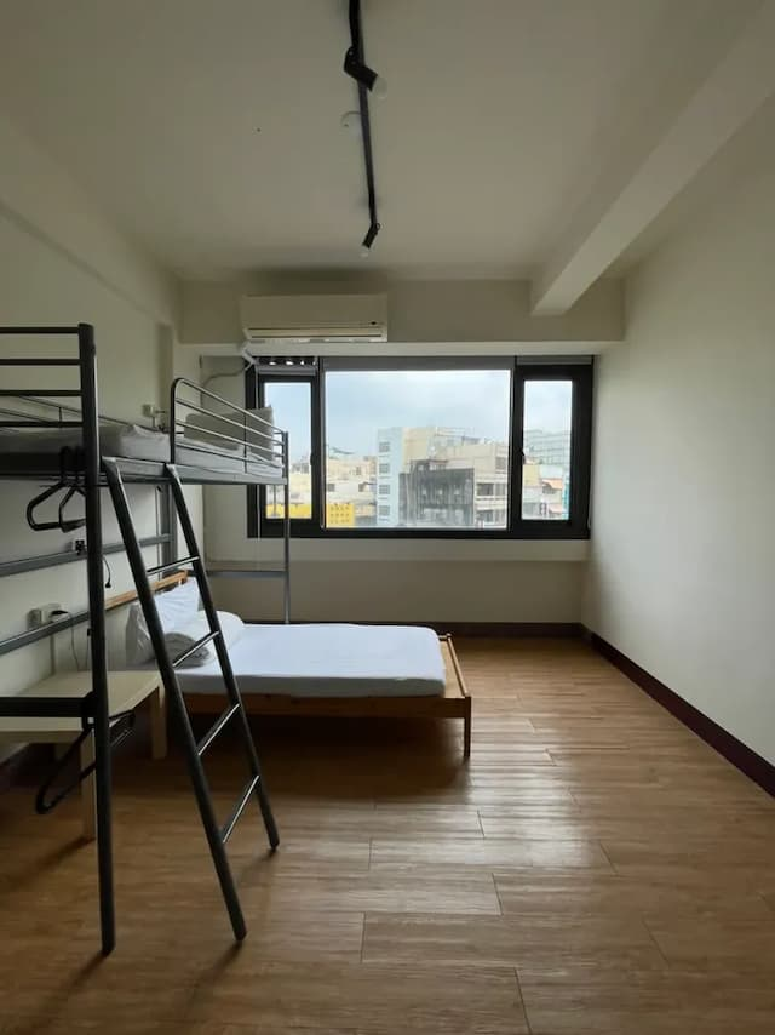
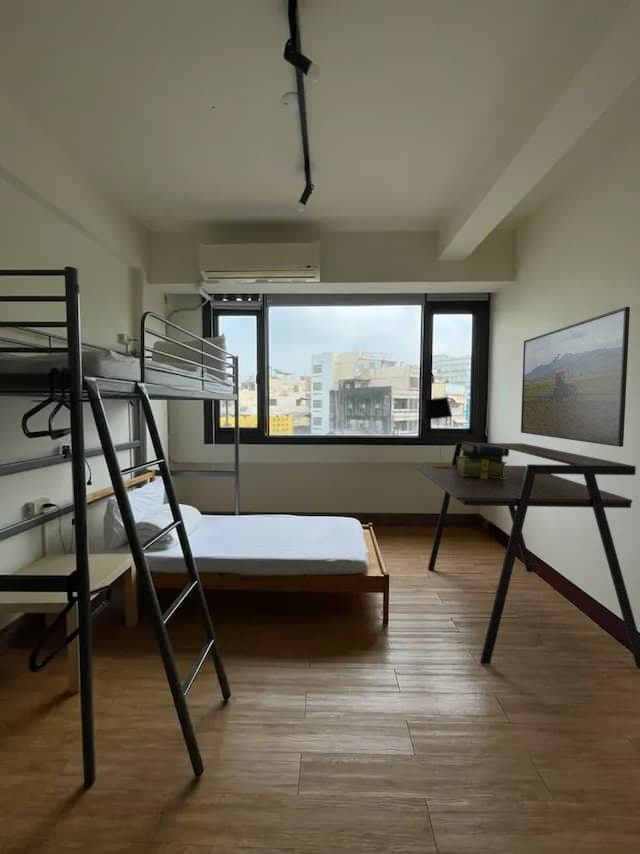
+ stack of books [456,441,510,479]
+ table lamp [421,396,454,467]
+ desk [413,442,640,669]
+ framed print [520,306,631,448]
